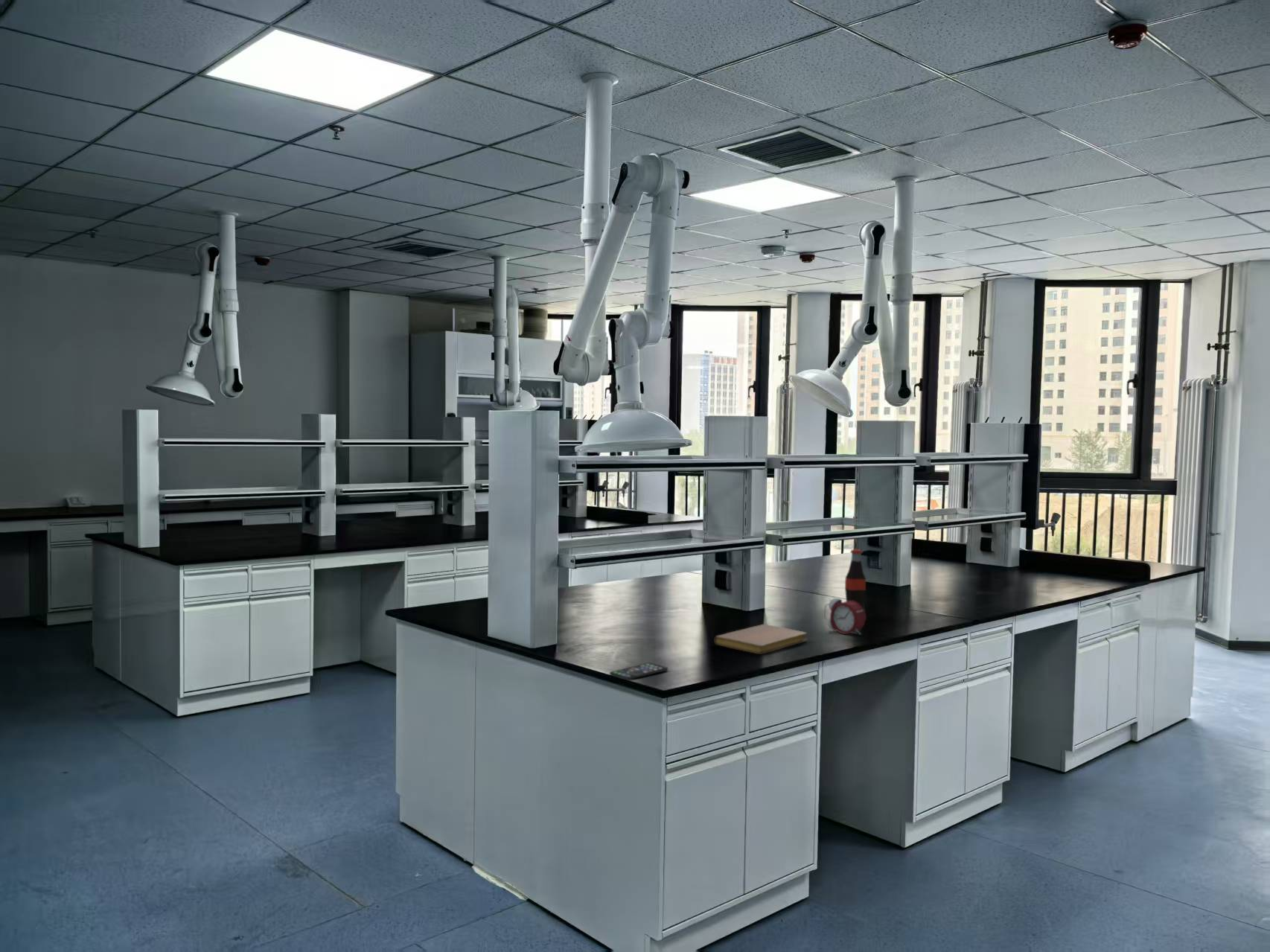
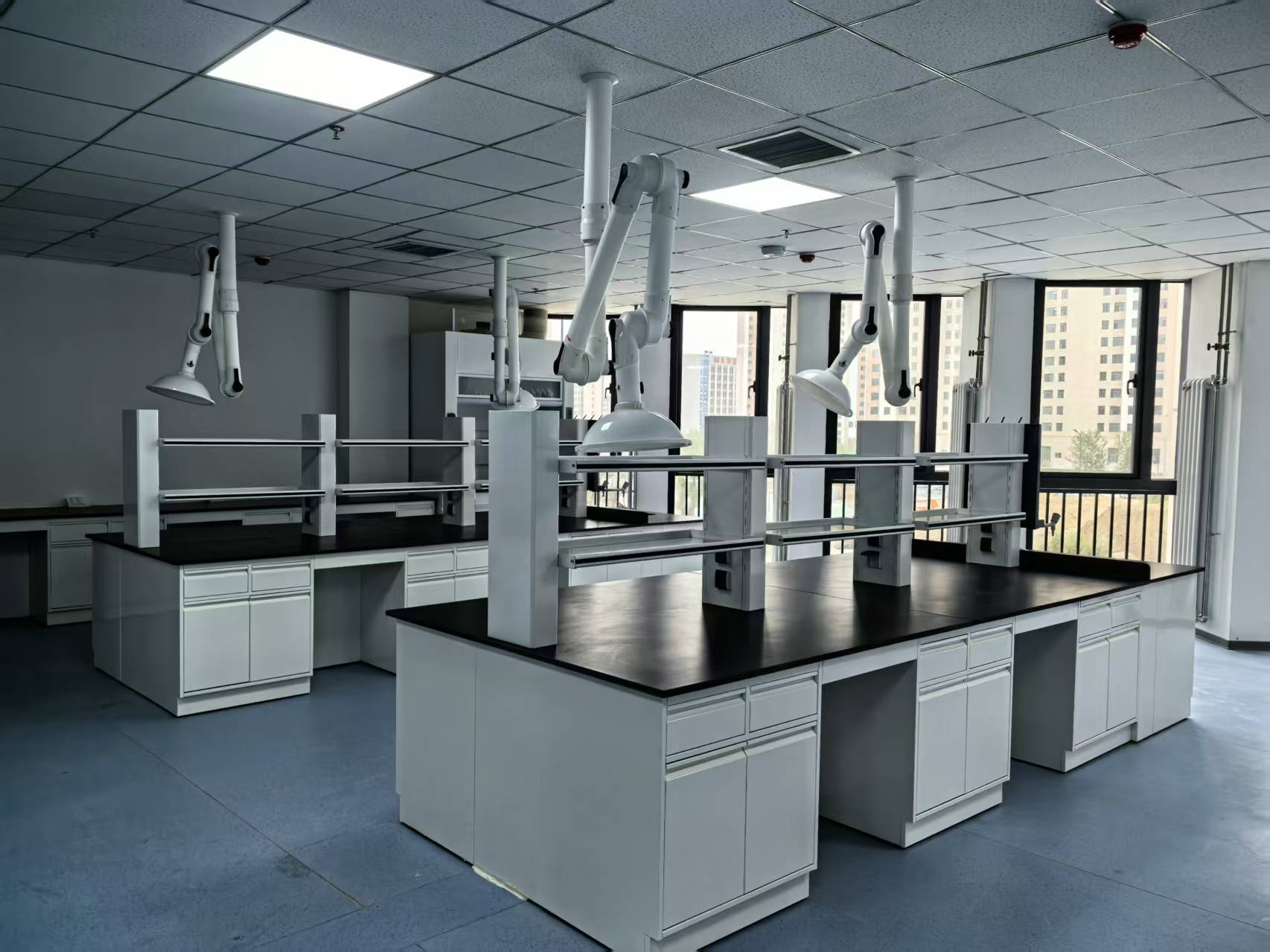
- bottle [844,549,867,619]
- alarm clock [823,597,867,635]
- smartphone [609,662,668,680]
- notebook [713,624,808,655]
